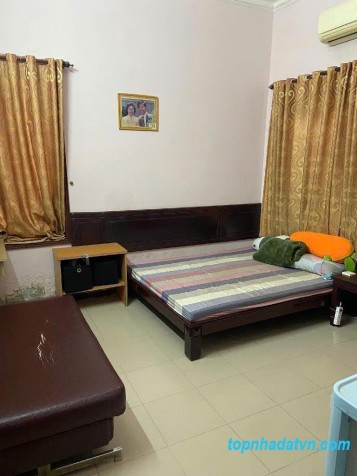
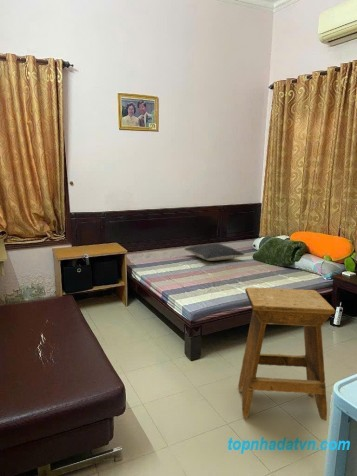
+ stool [237,286,336,422]
+ pillow [183,242,245,262]
